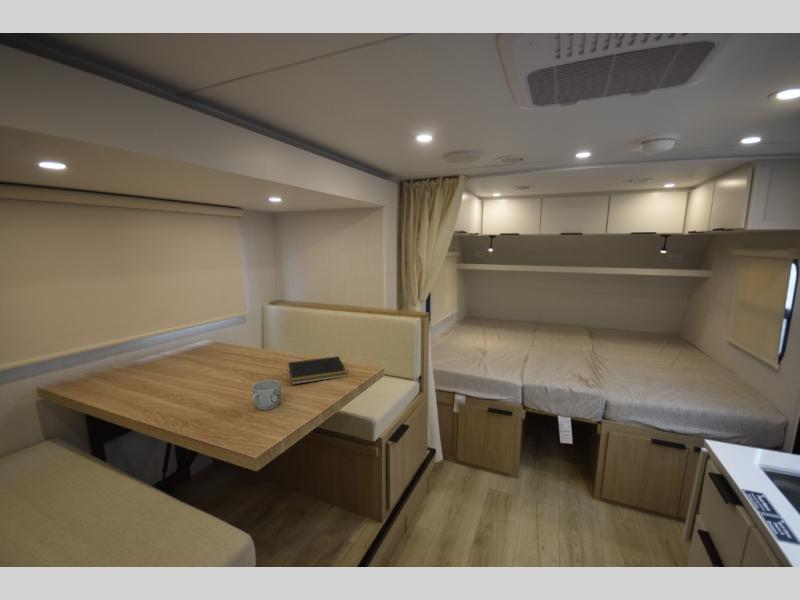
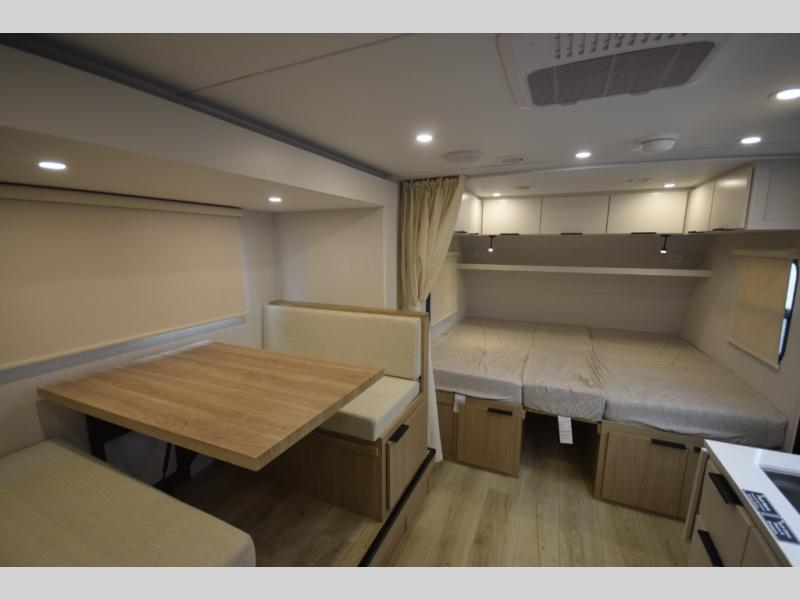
- mug [251,379,282,411]
- notepad [287,355,348,386]
